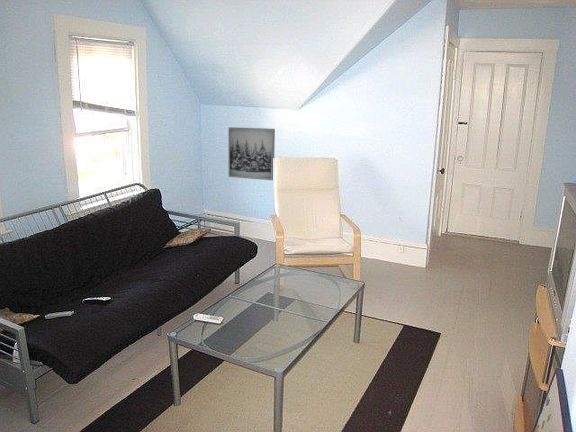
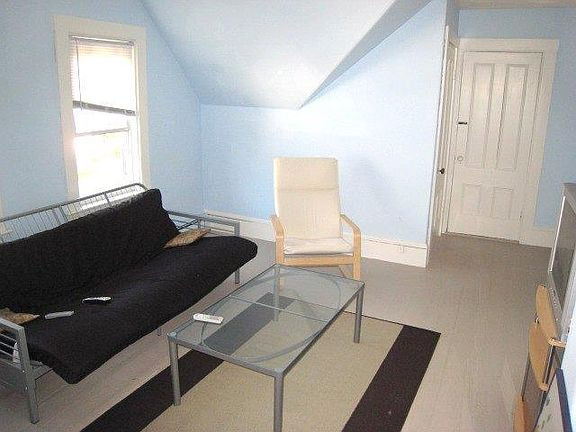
- wall art [227,126,276,181]
